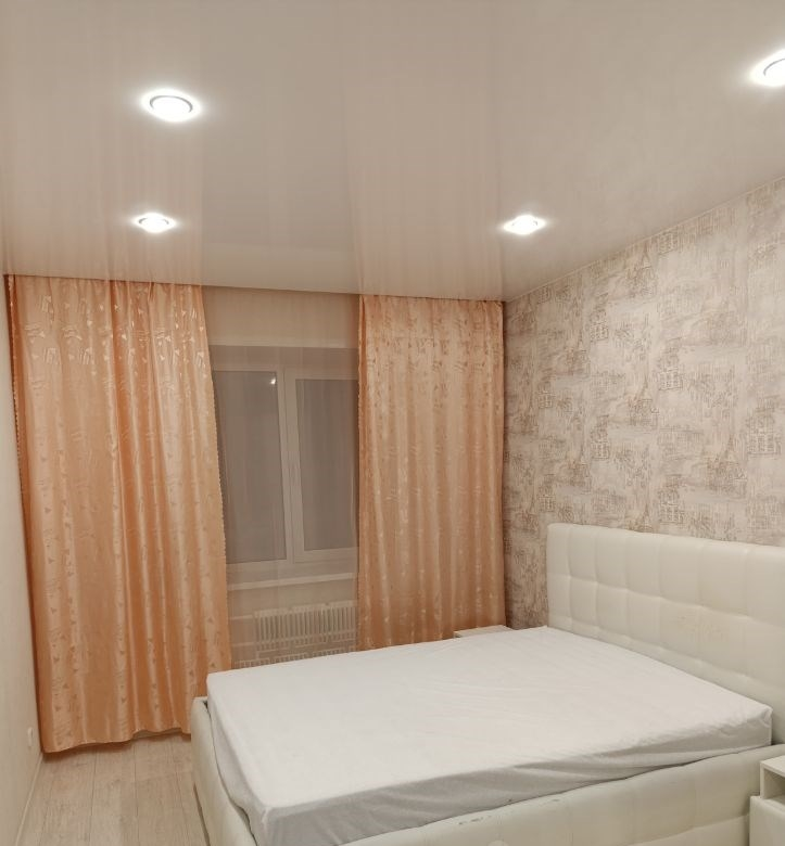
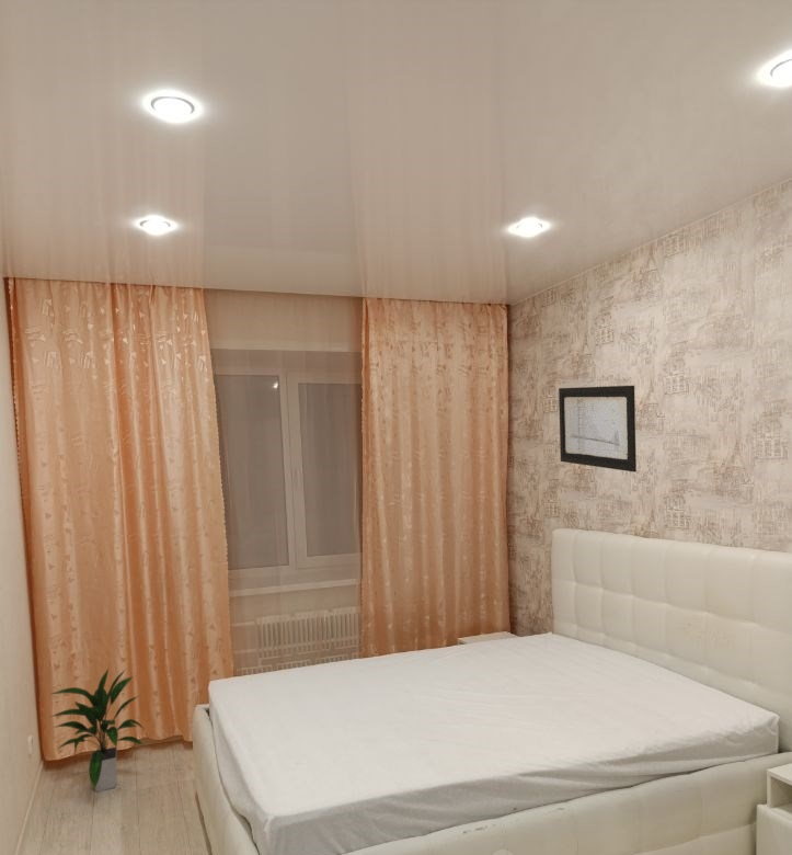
+ wall art [558,385,638,474]
+ indoor plant [49,668,145,793]
